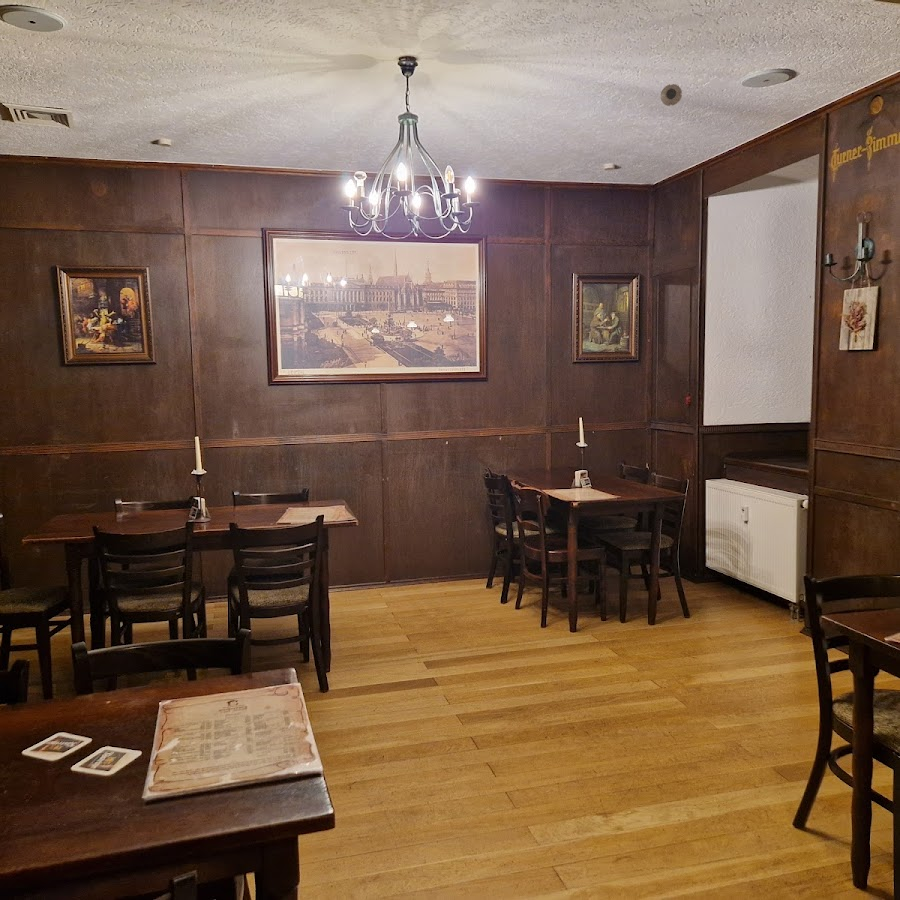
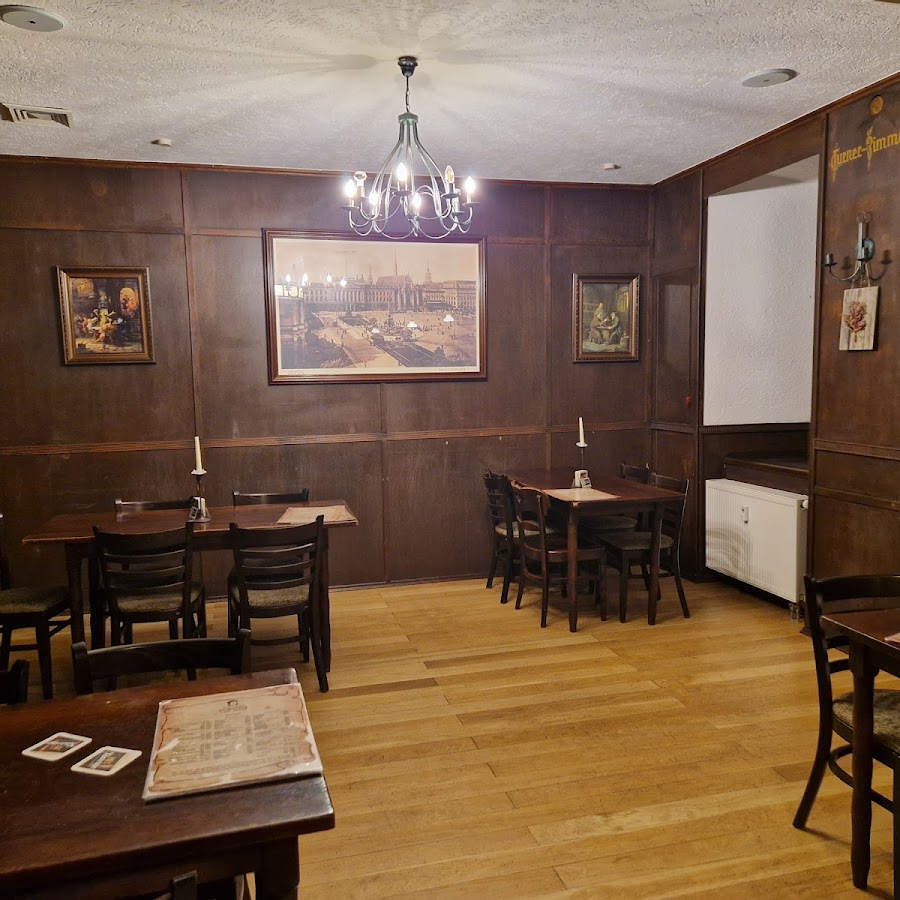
- smoke detector [660,83,683,107]
